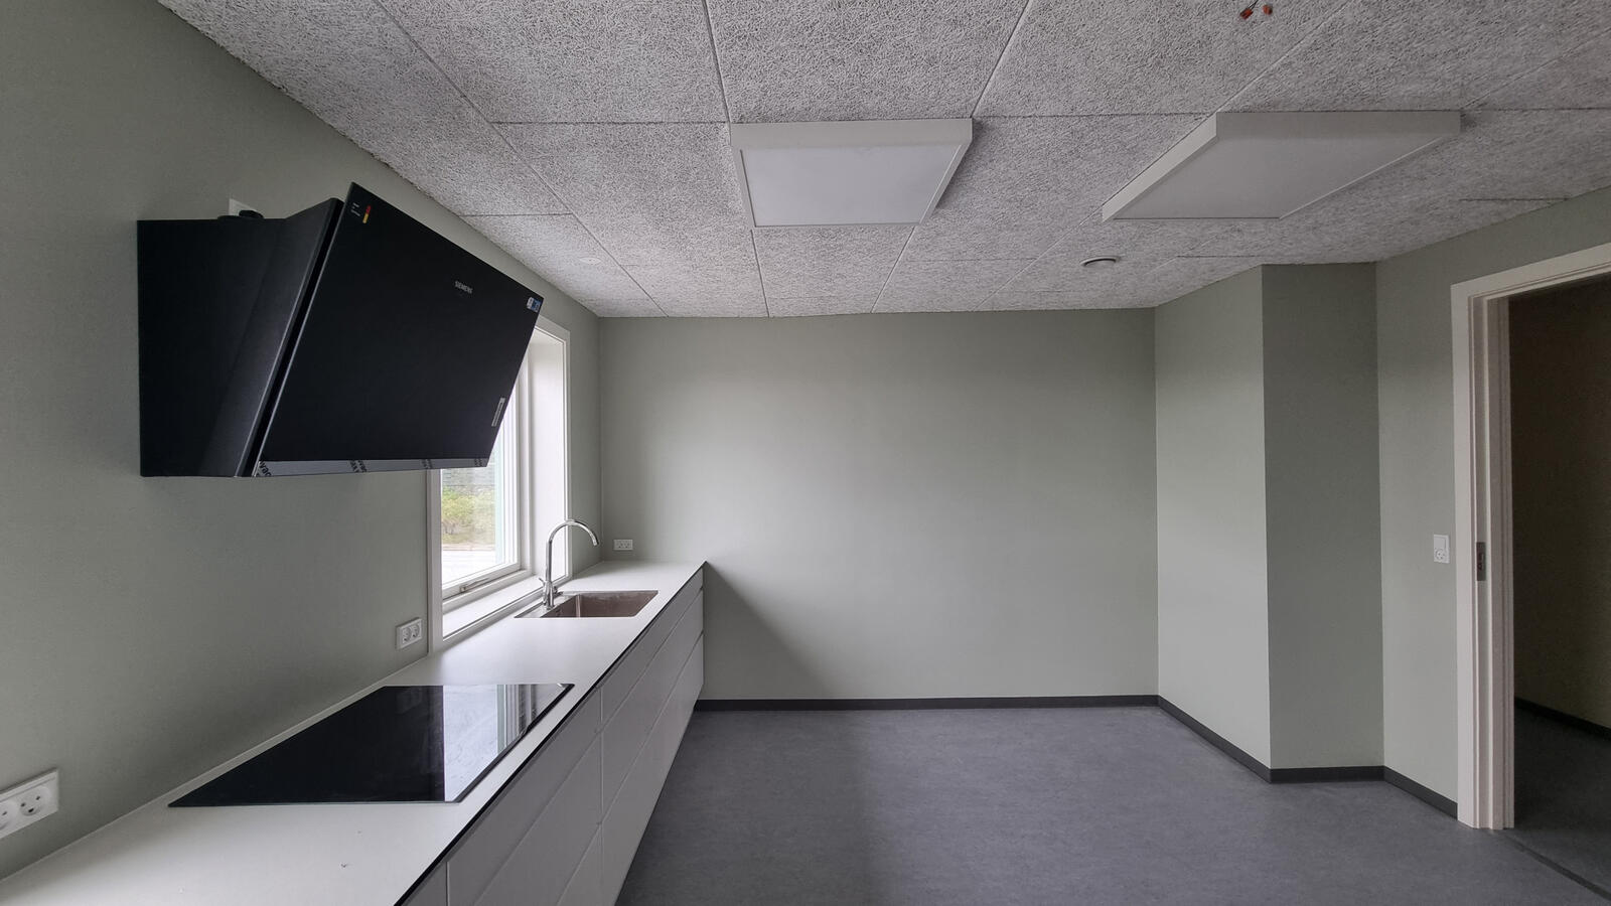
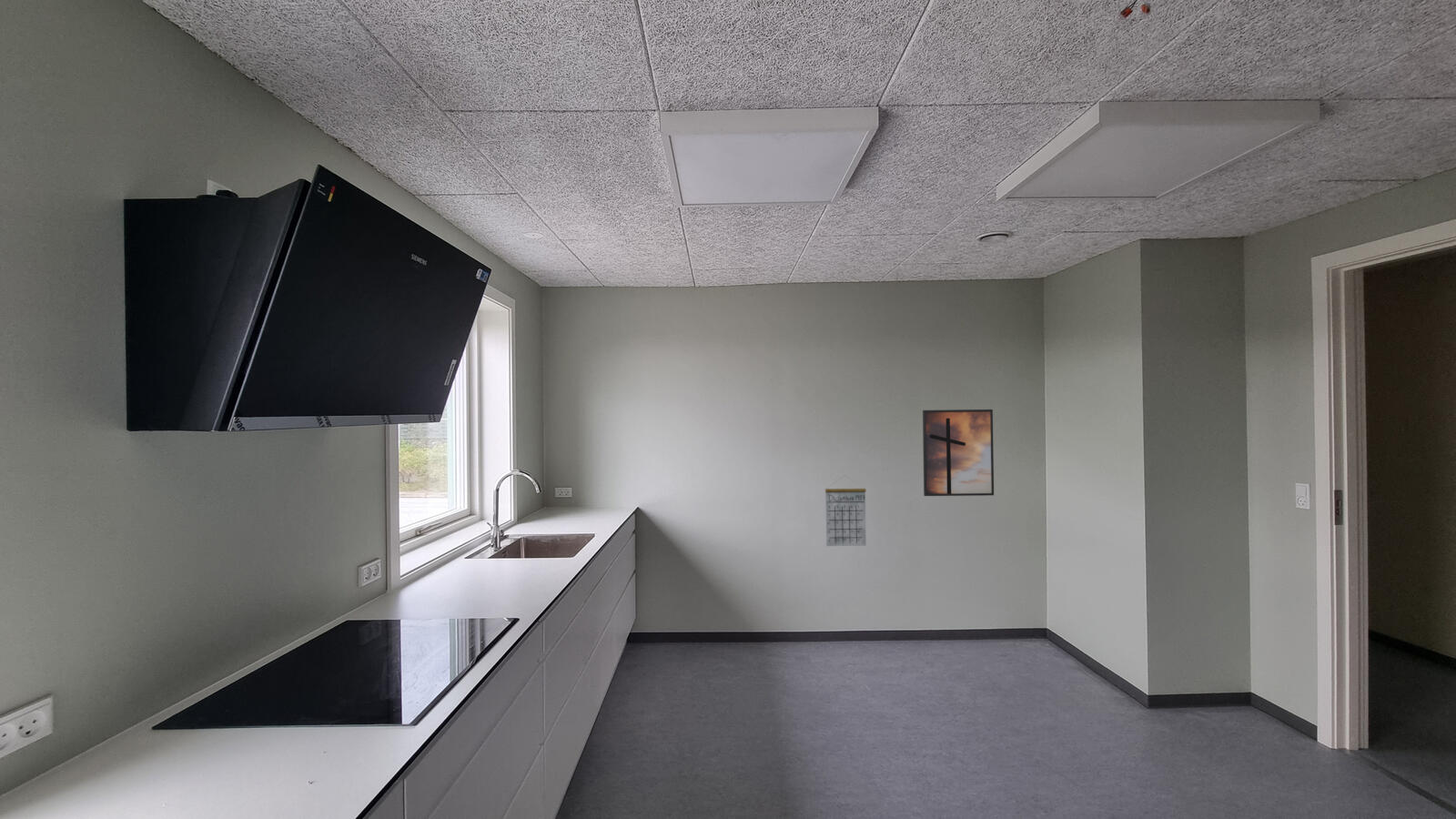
+ calendar [824,475,867,547]
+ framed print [922,409,995,497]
